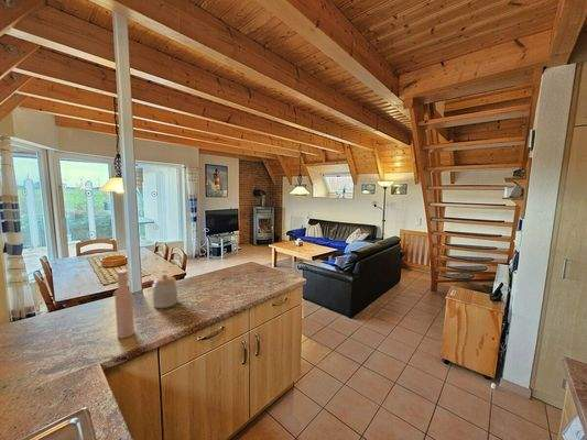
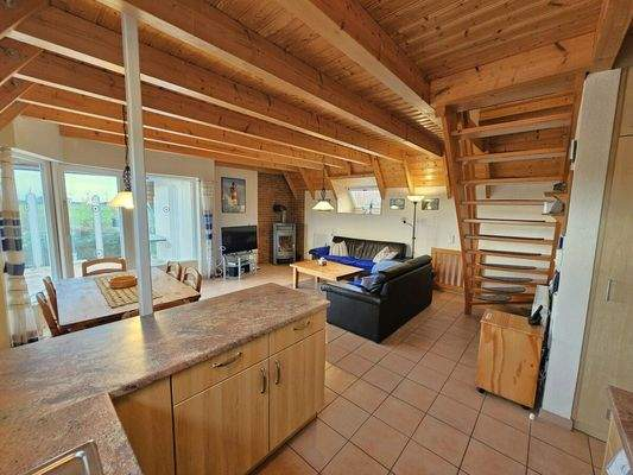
- jar [151,273,178,309]
- bottle [113,268,135,340]
